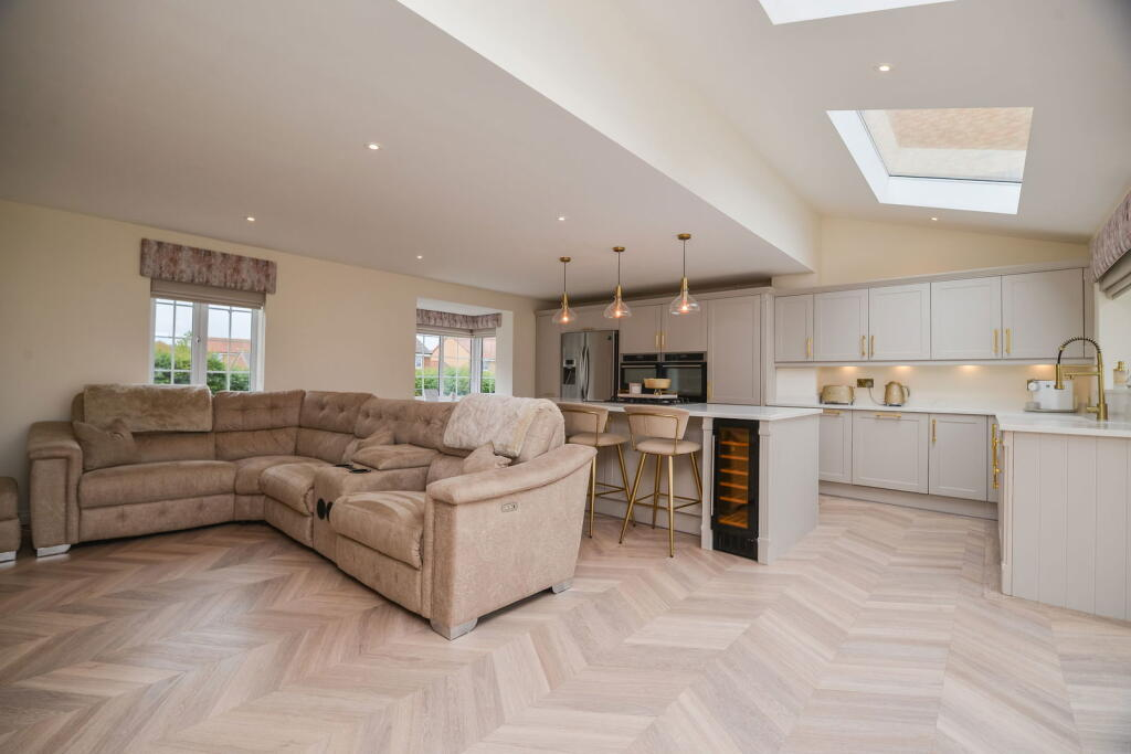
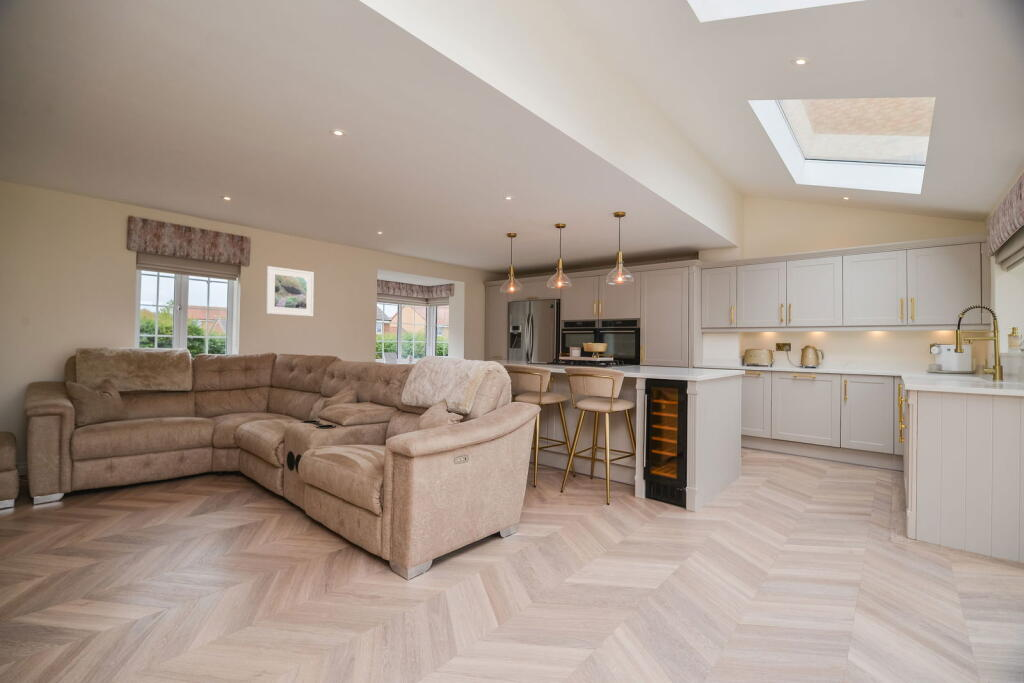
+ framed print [265,265,315,317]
